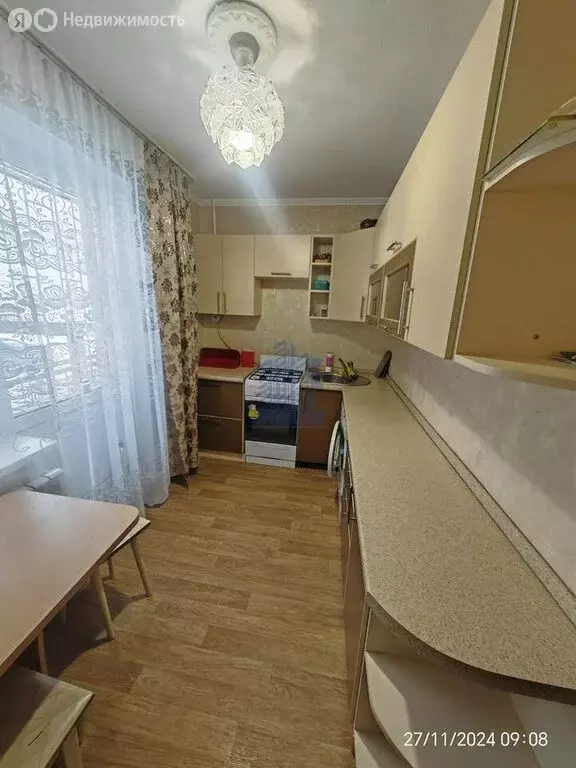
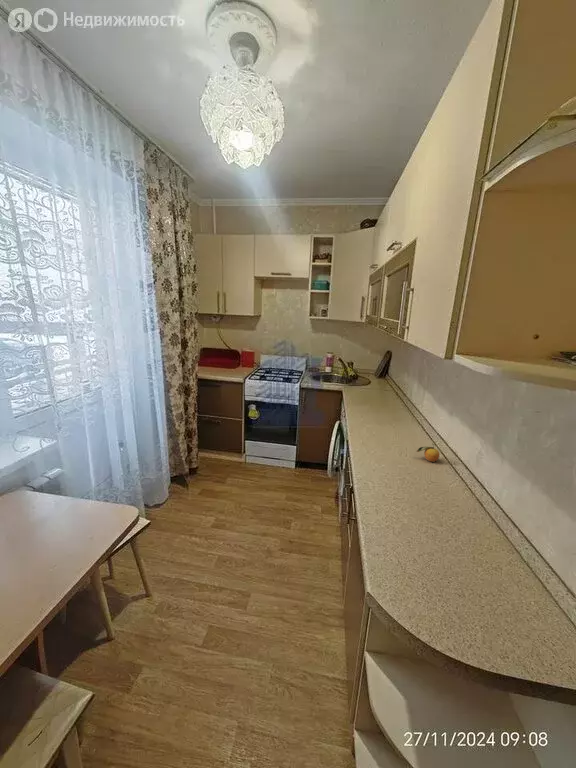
+ fruit [415,443,440,463]
